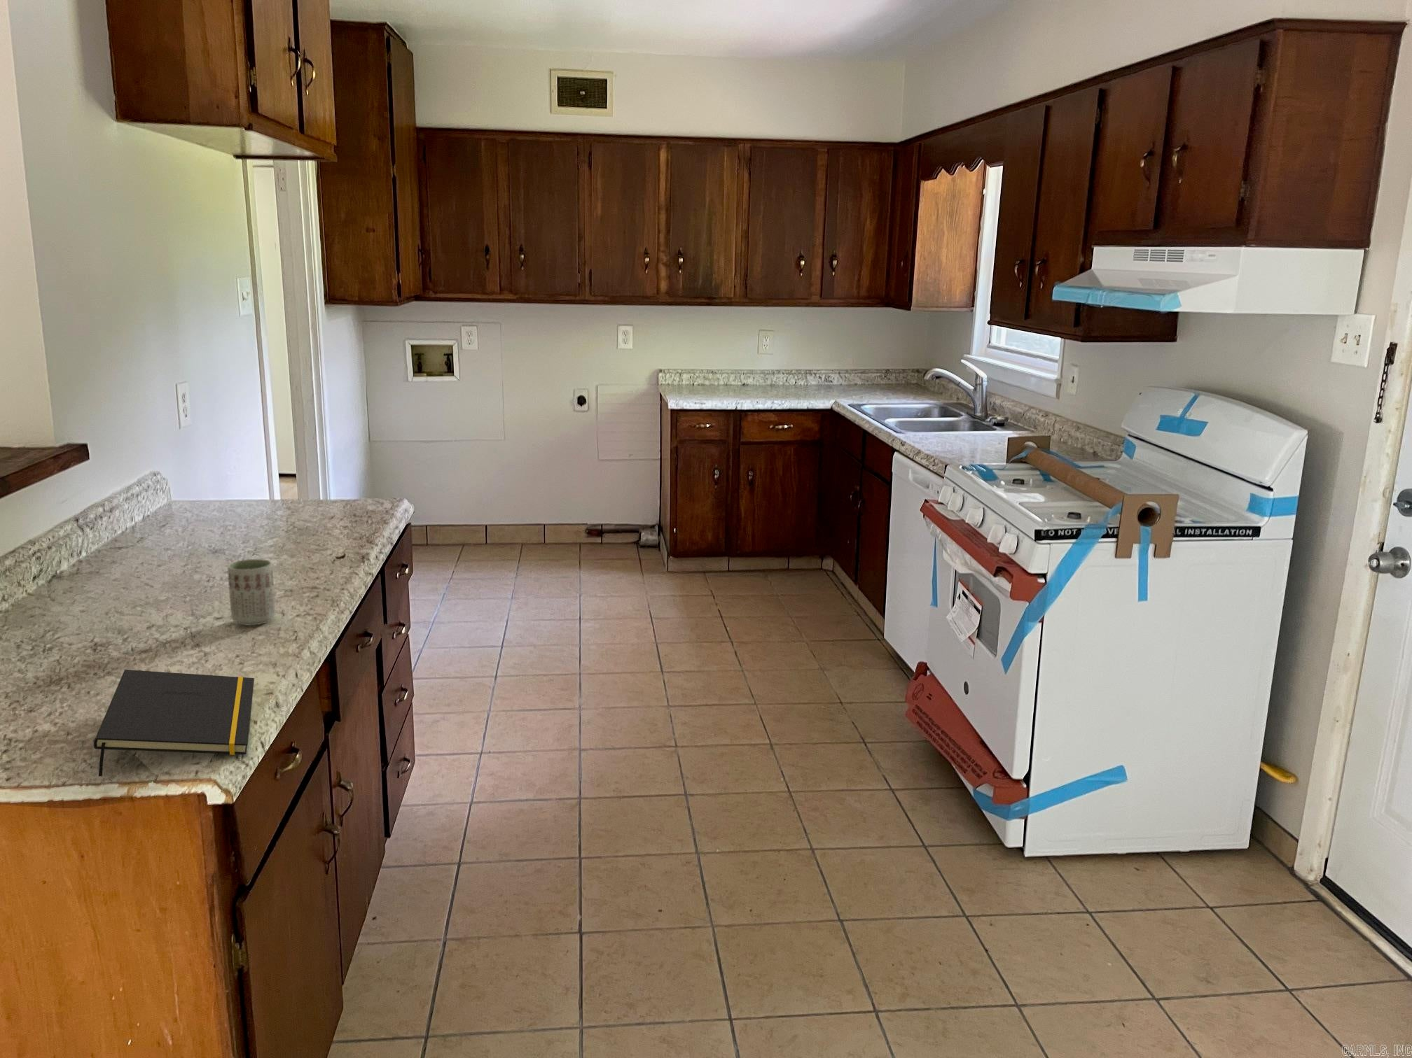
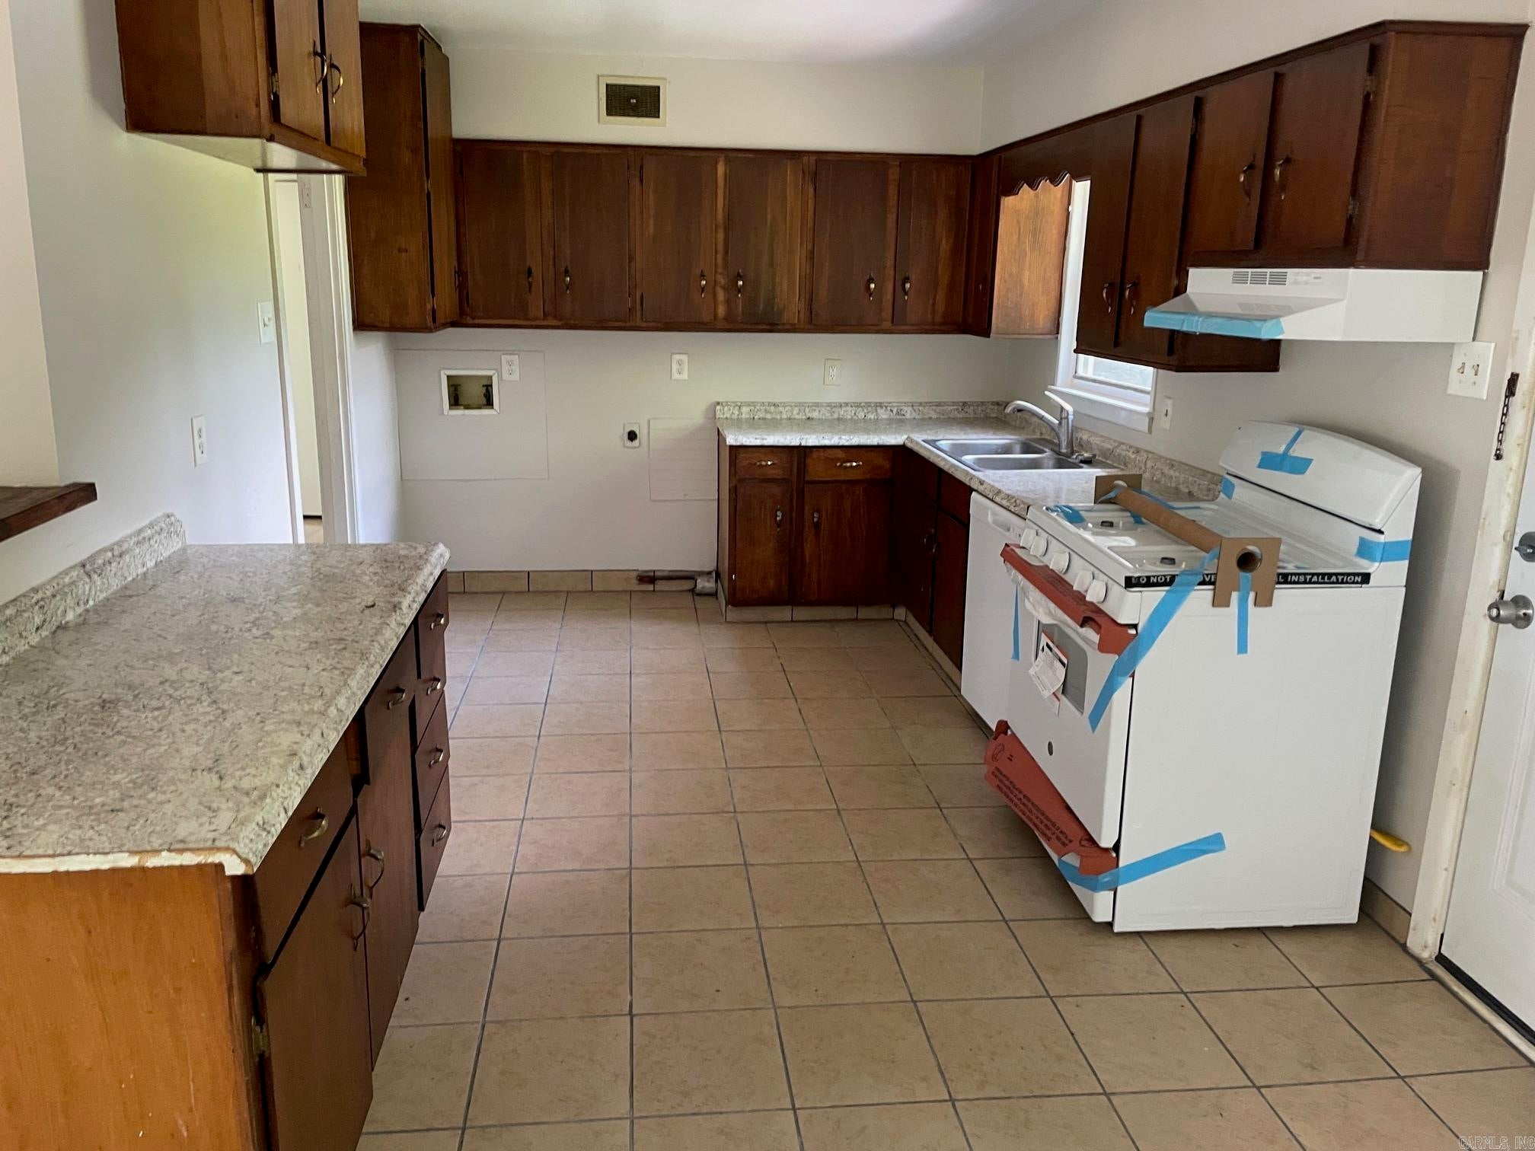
- cup [227,558,276,627]
- notepad [93,669,255,777]
